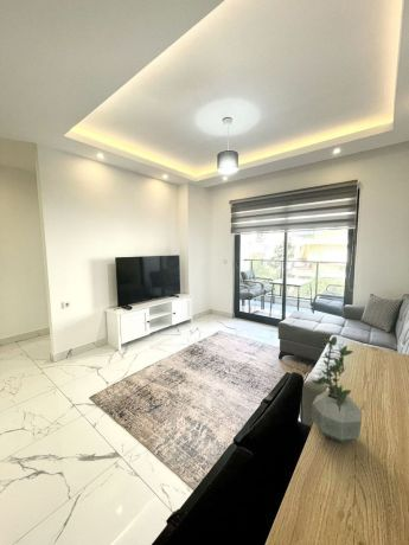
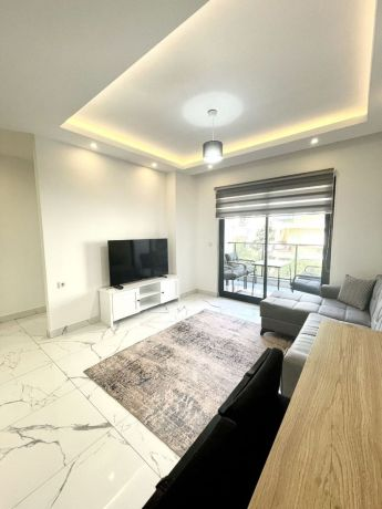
- potted plant [311,335,363,444]
